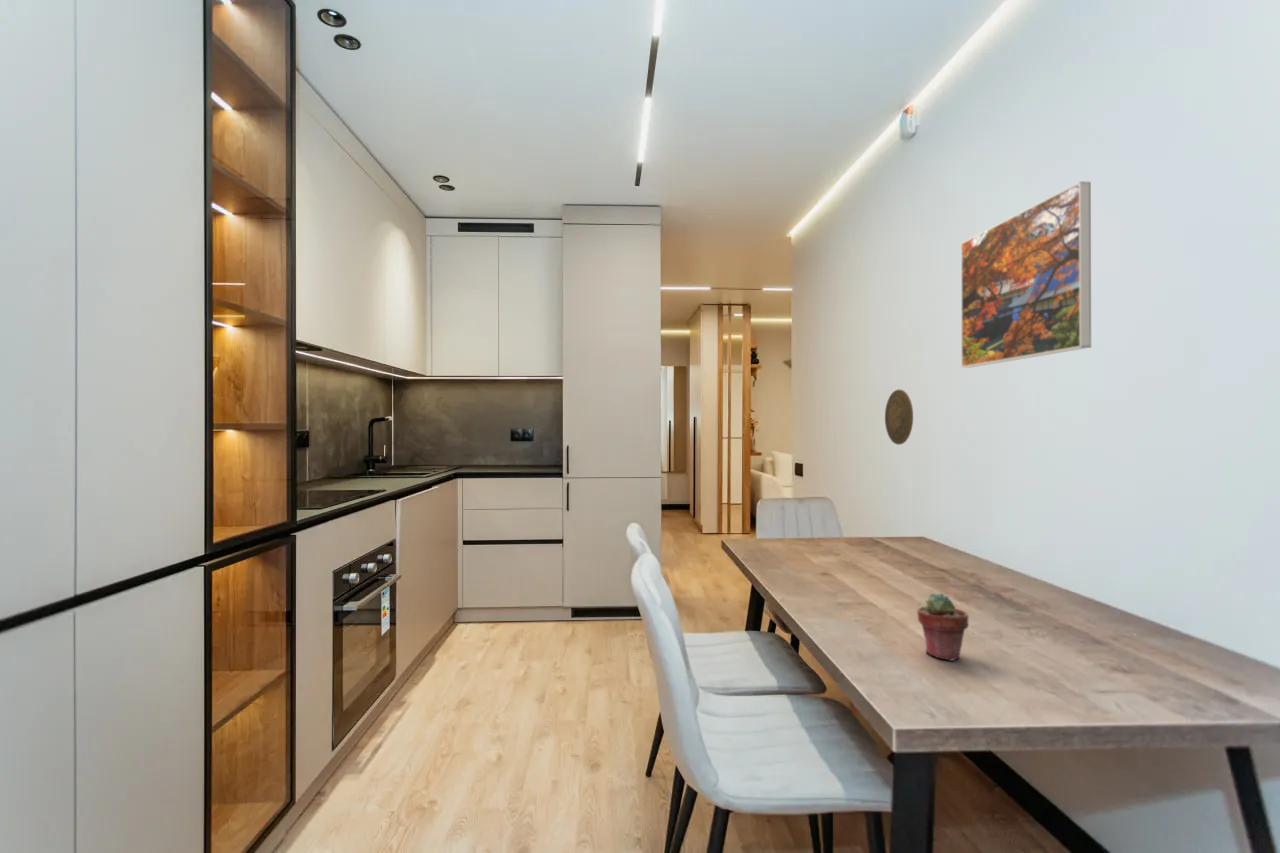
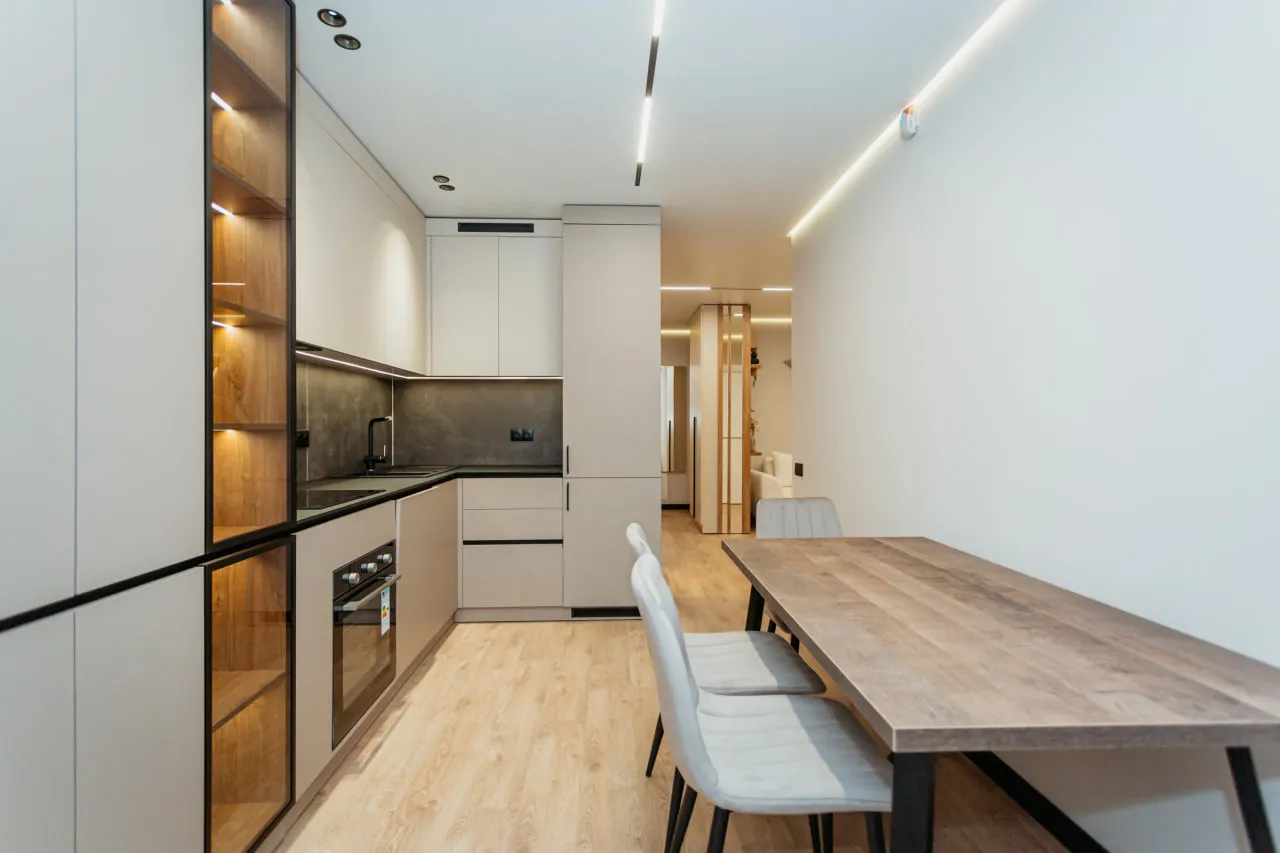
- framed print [960,181,1092,369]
- potted succulent [916,592,970,662]
- decorative plate [884,389,914,446]
